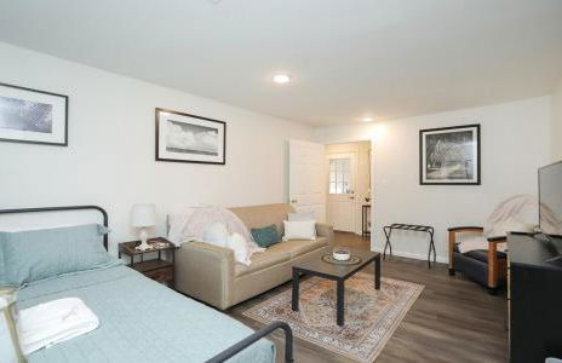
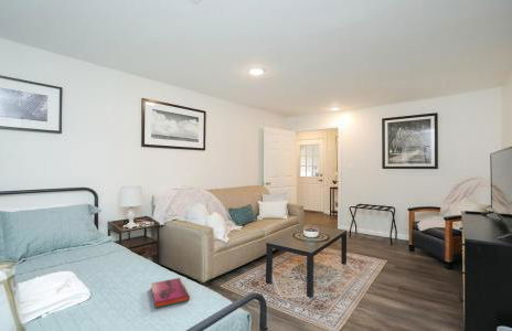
+ hardback book [150,277,191,309]
